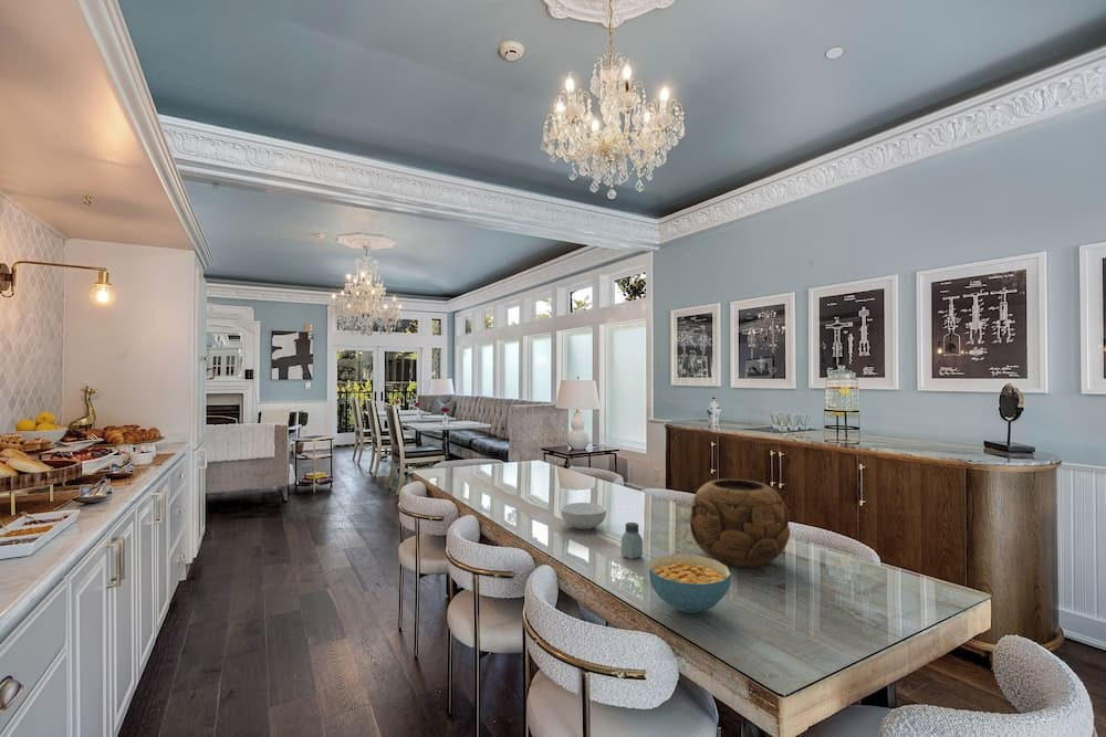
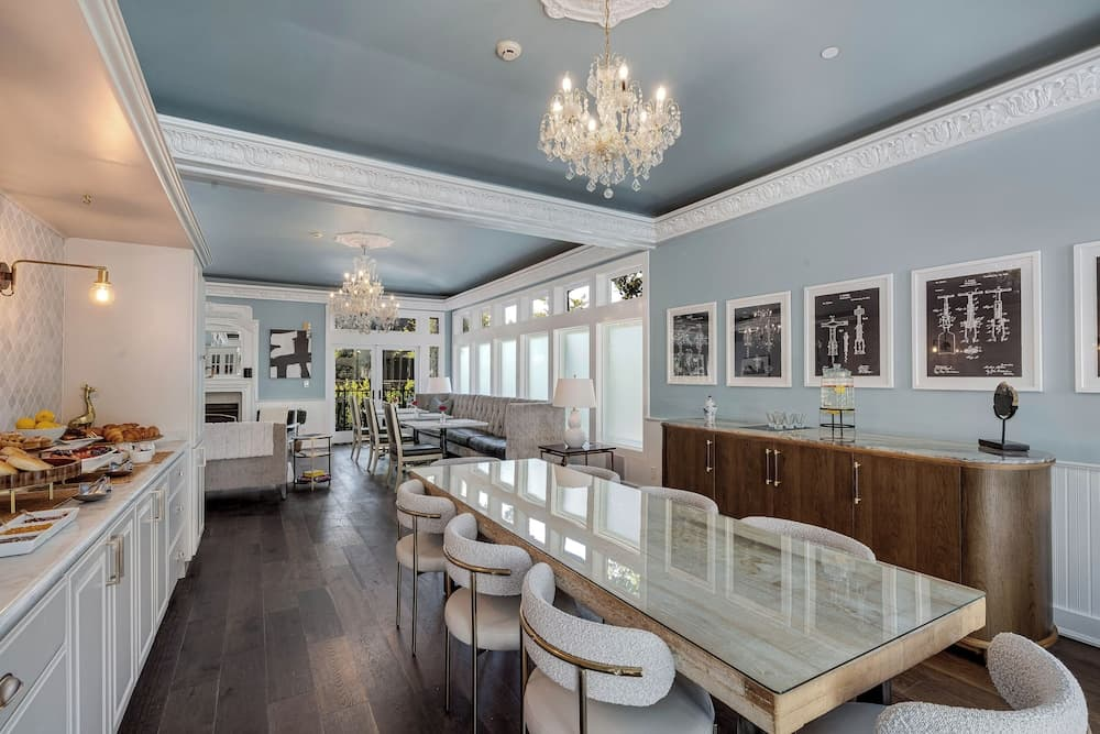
- saltshaker [620,522,644,560]
- cereal bowl [560,502,607,530]
- decorative bowl [688,478,791,569]
- cereal bowl [647,552,732,614]
